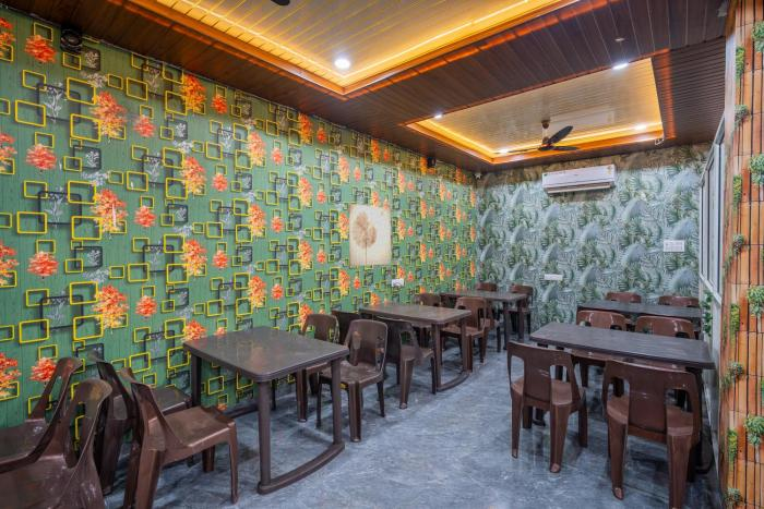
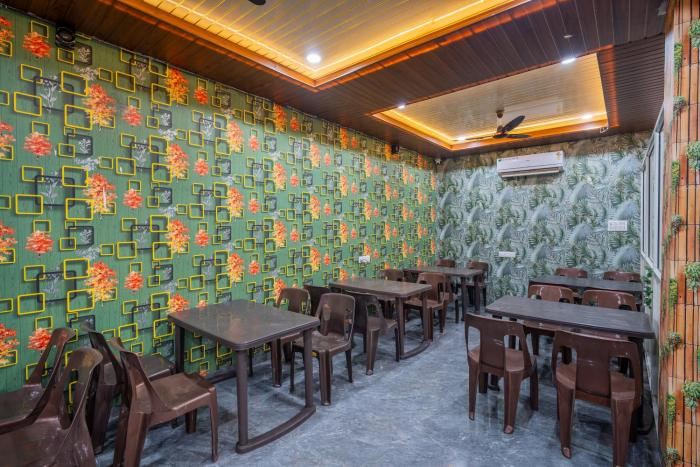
- wall art [347,203,392,267]
